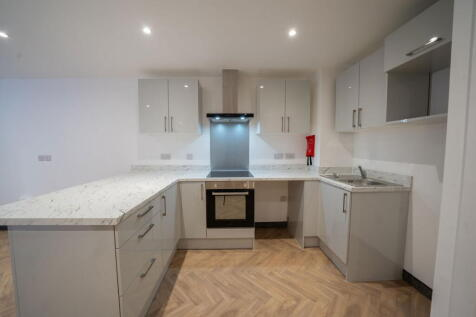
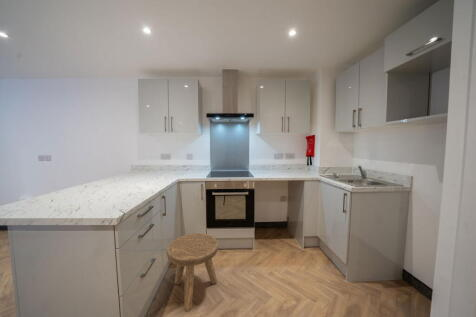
+ stool [166,232,219,313]
